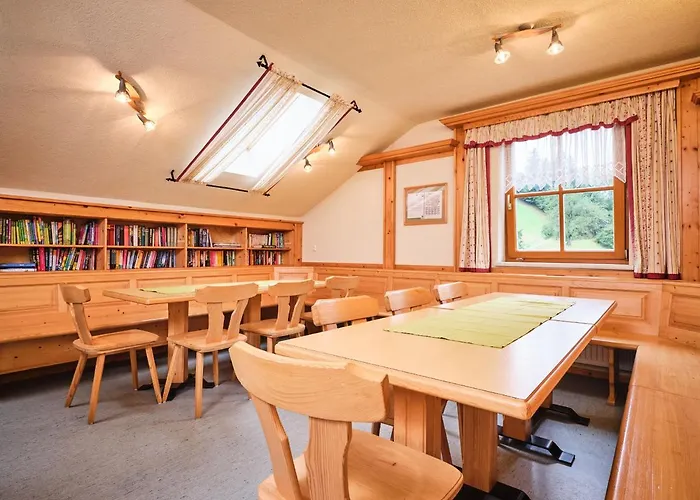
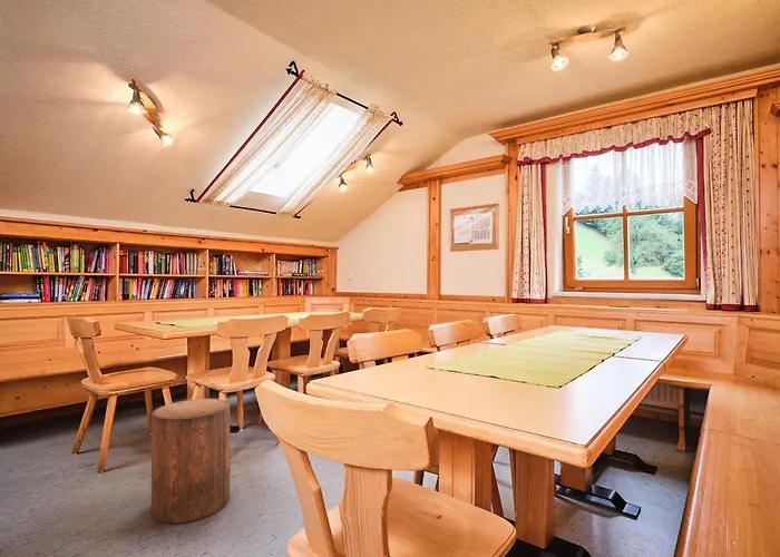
+ stool [150,398,231,525]
